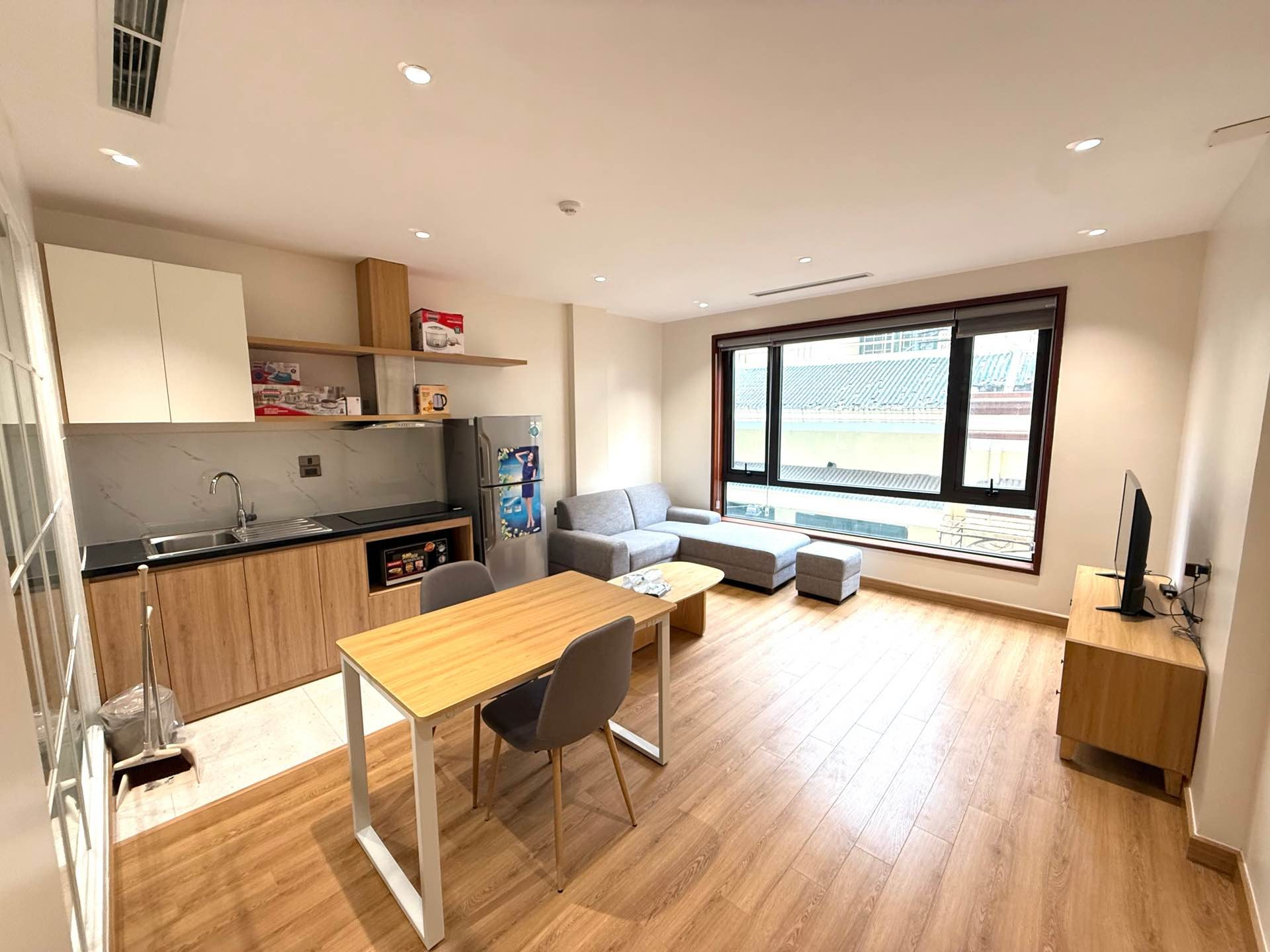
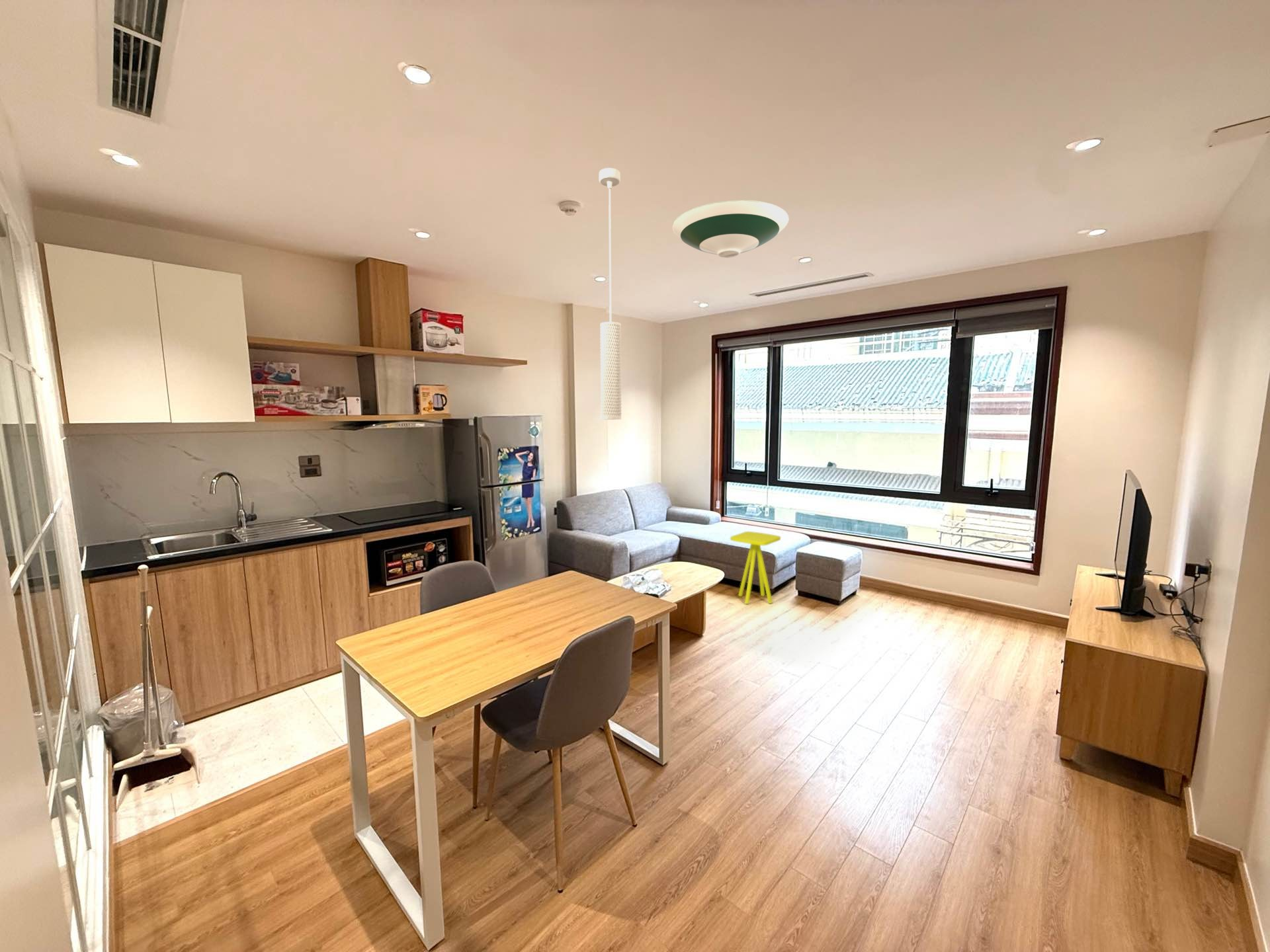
+ pendant light [599,167,622,420]
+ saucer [671,200,789,258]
+ side table [730,531,781,604]
